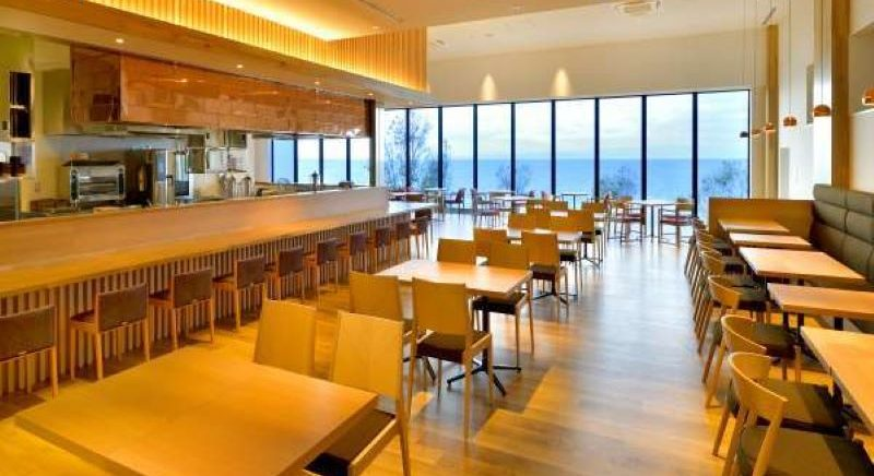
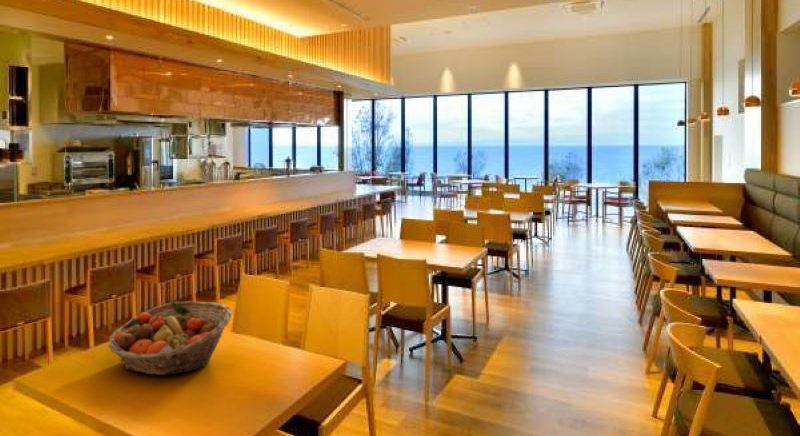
+ fruit basket [107,301,233,376]
